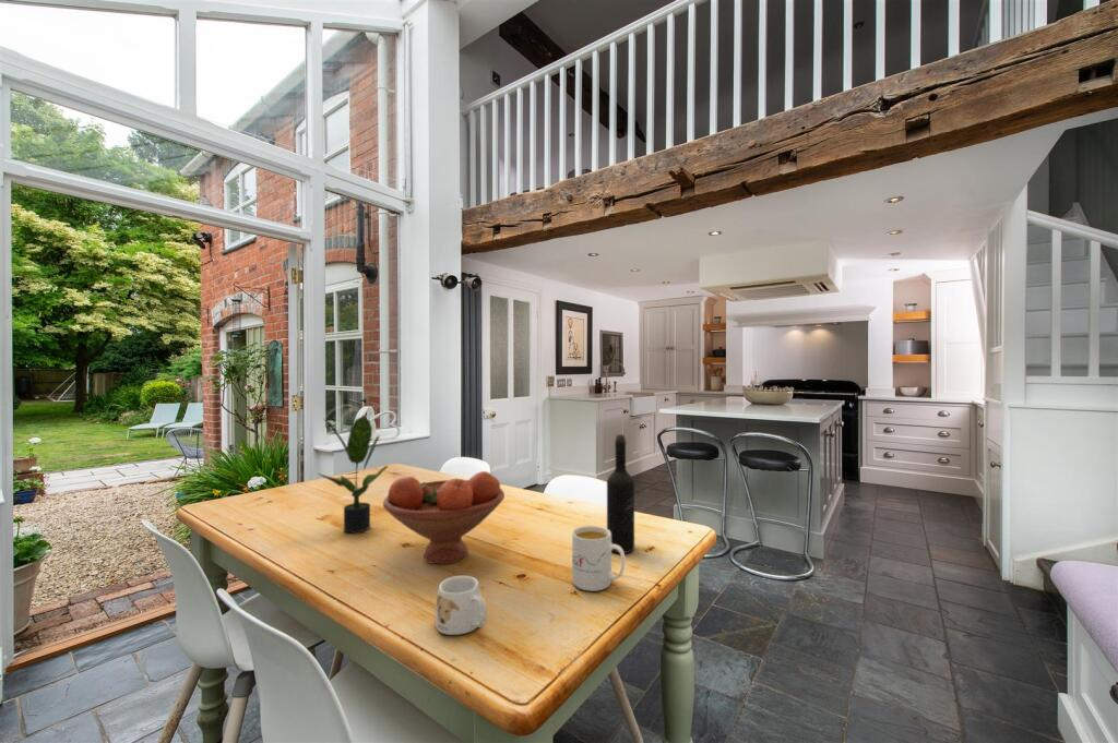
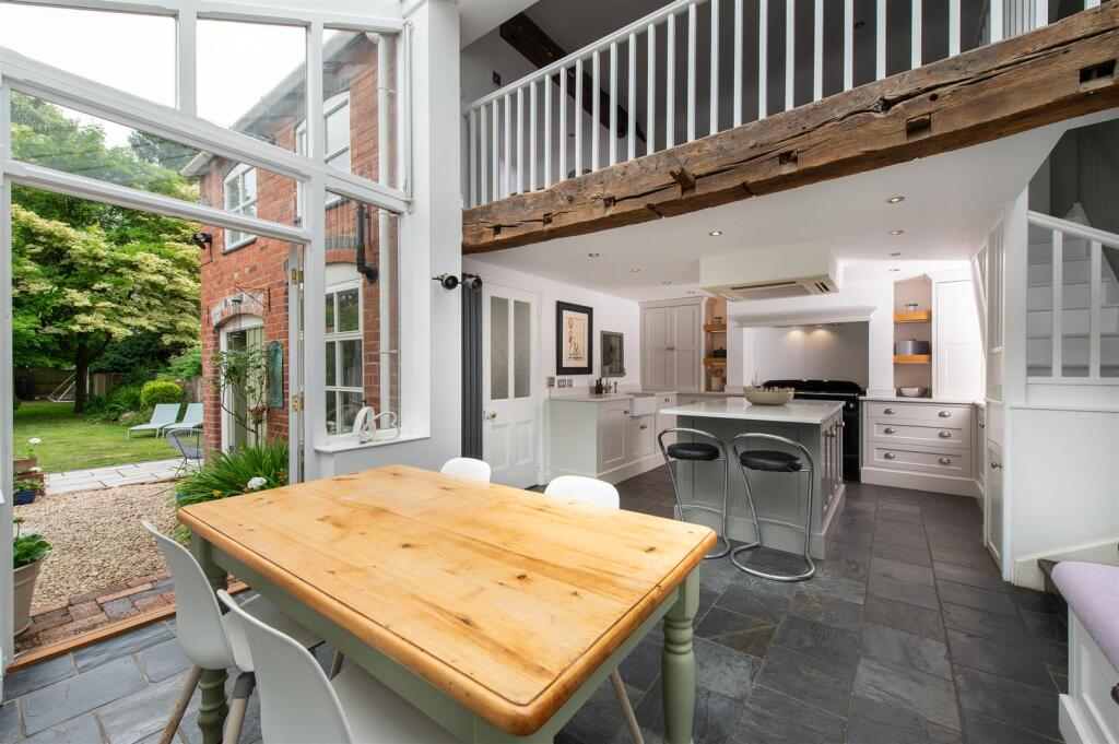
- wine bottle [606,433,635,554]
- mug [571,525,627,592]
- potted plant [318,414,390,534]
- fruit bowl [382,470,506,565]
- mug [435,575,488,636]
